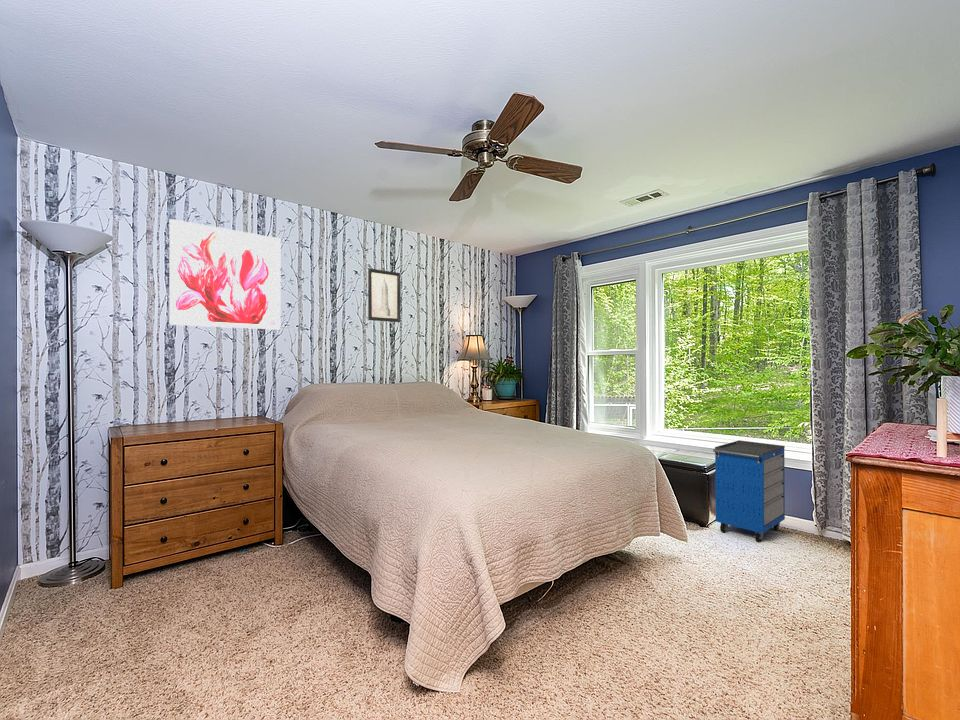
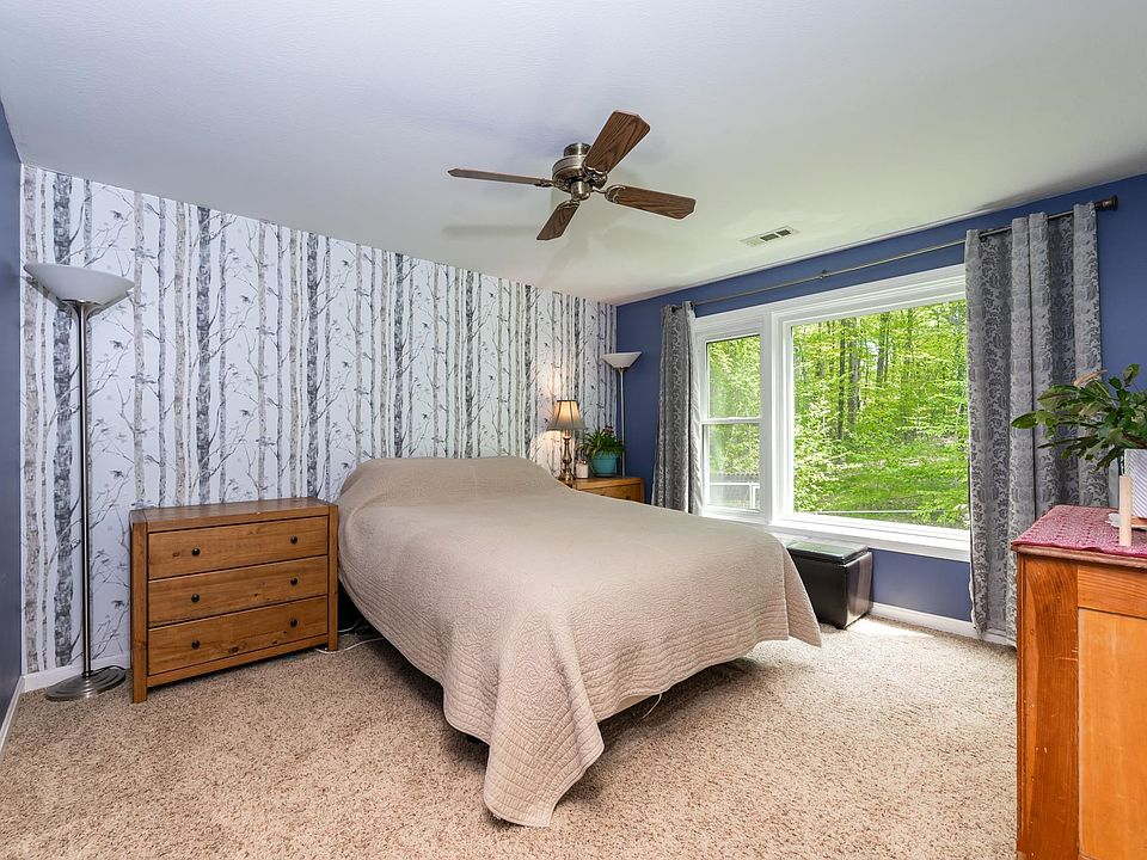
- cabinet [712,439,786,543]
- wall art [367,267,401,323]
- wall art [168,218,281,331]
